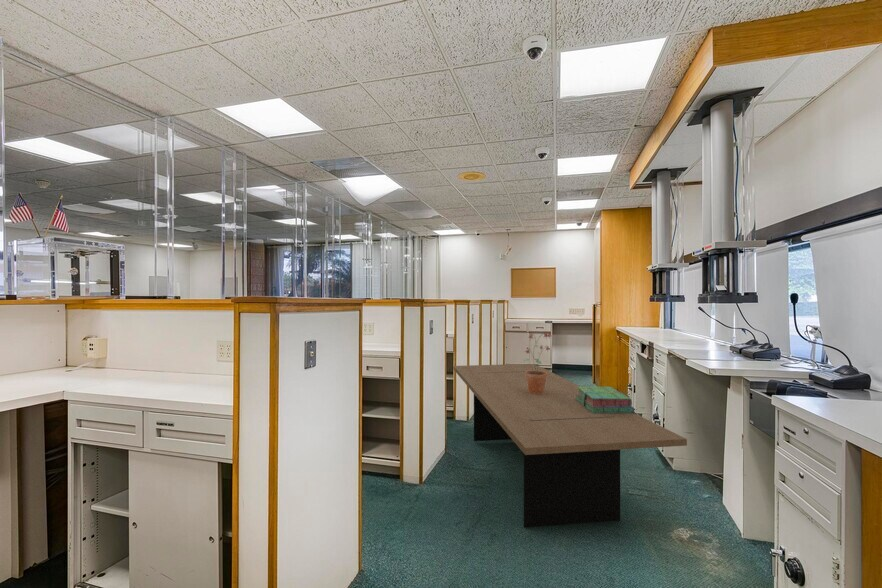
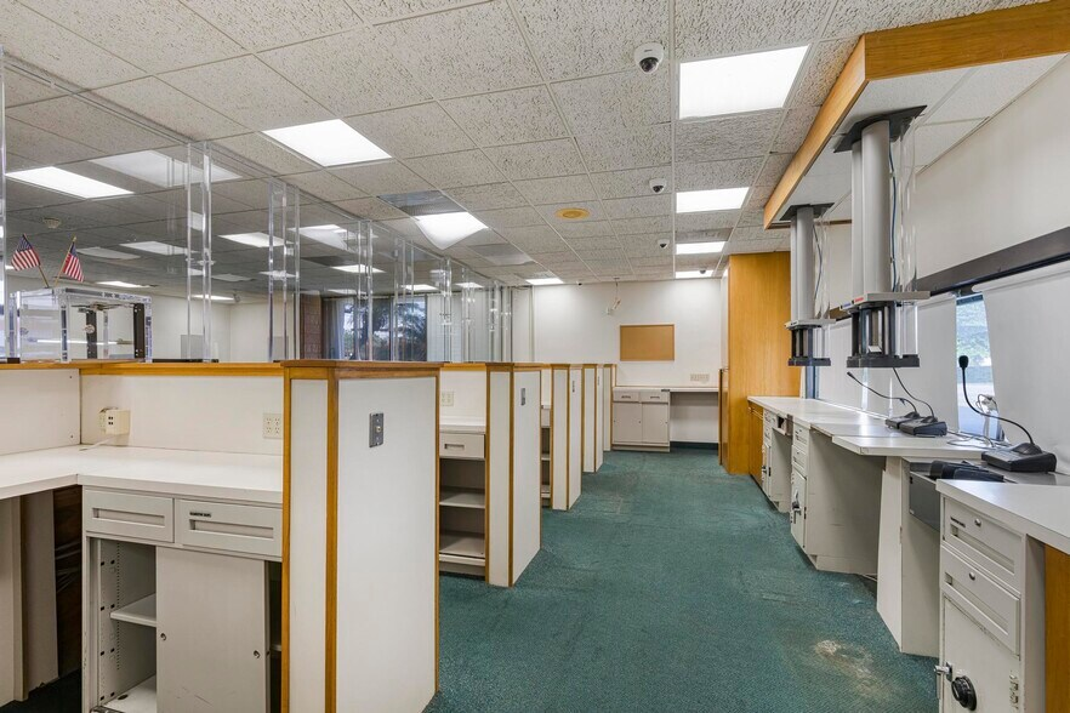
- potted plant [523,330,552,394]
- dining table [452,363,688,528]
- stack of books [575,386,635,413]
